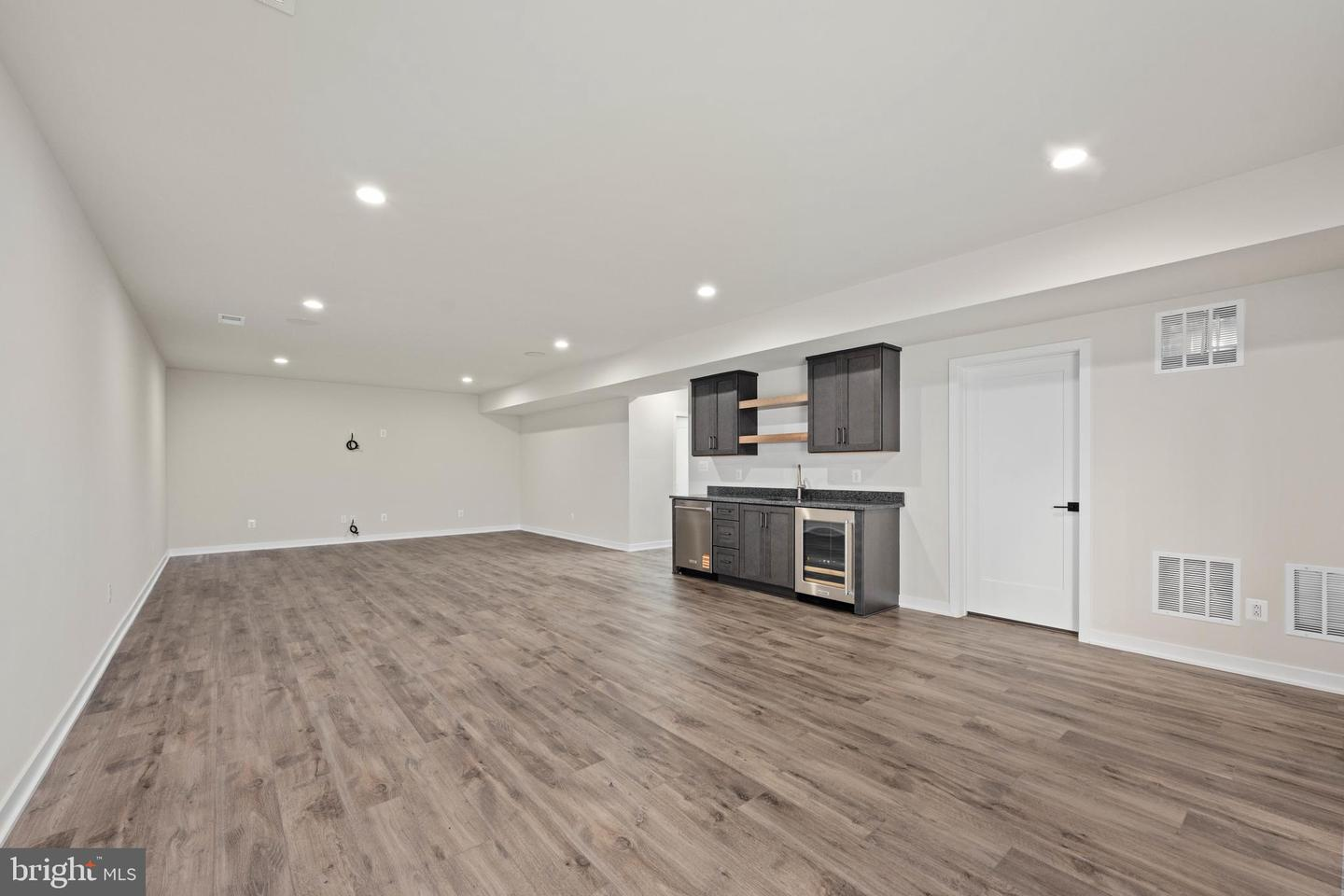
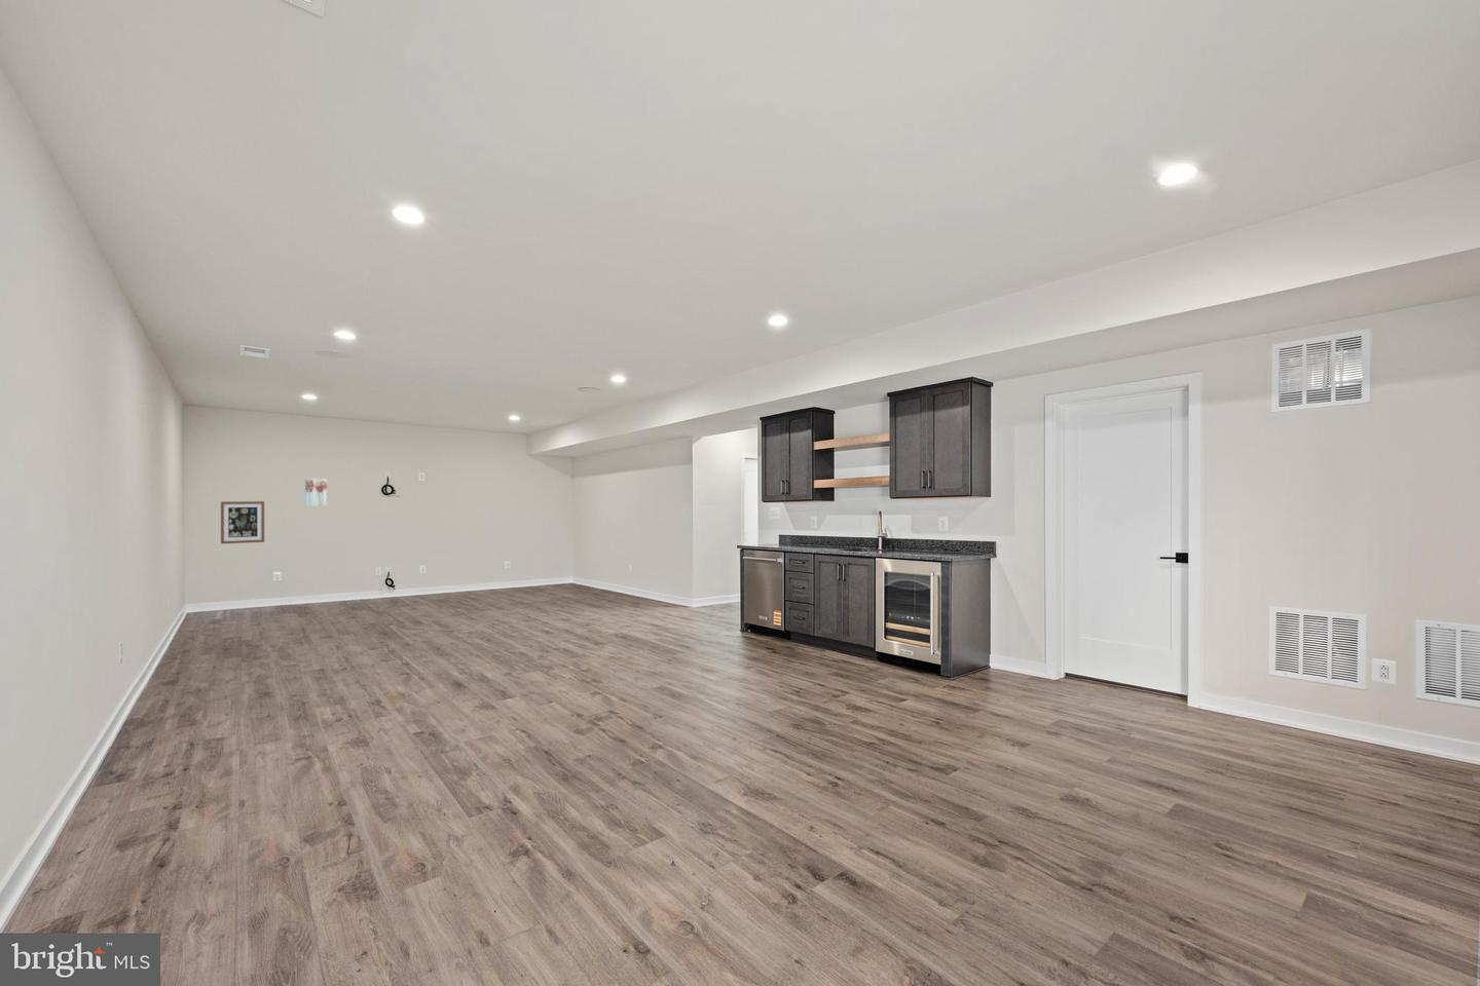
+ wall art [220,501,265,545]
+ wall art [304,478,328,507]
